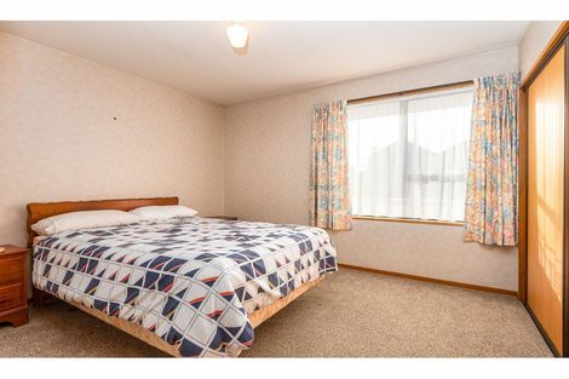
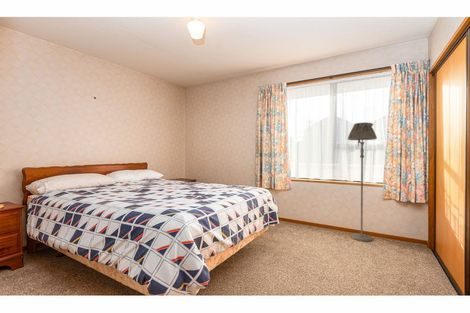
+ floor lamp [347,121,378,242]
